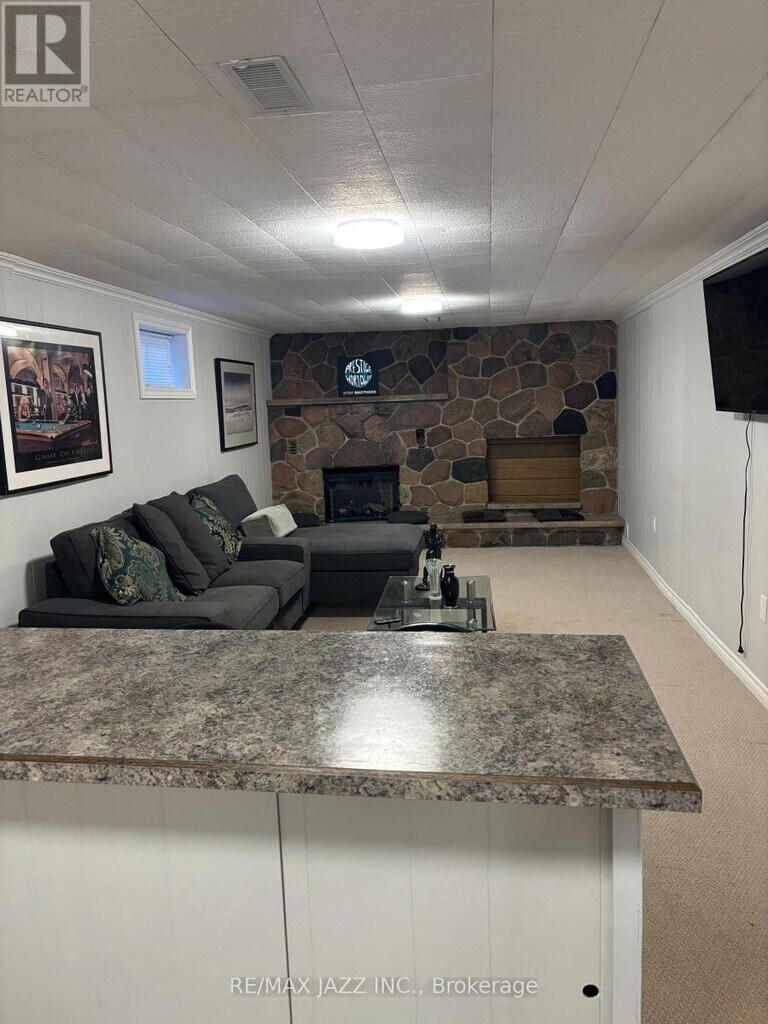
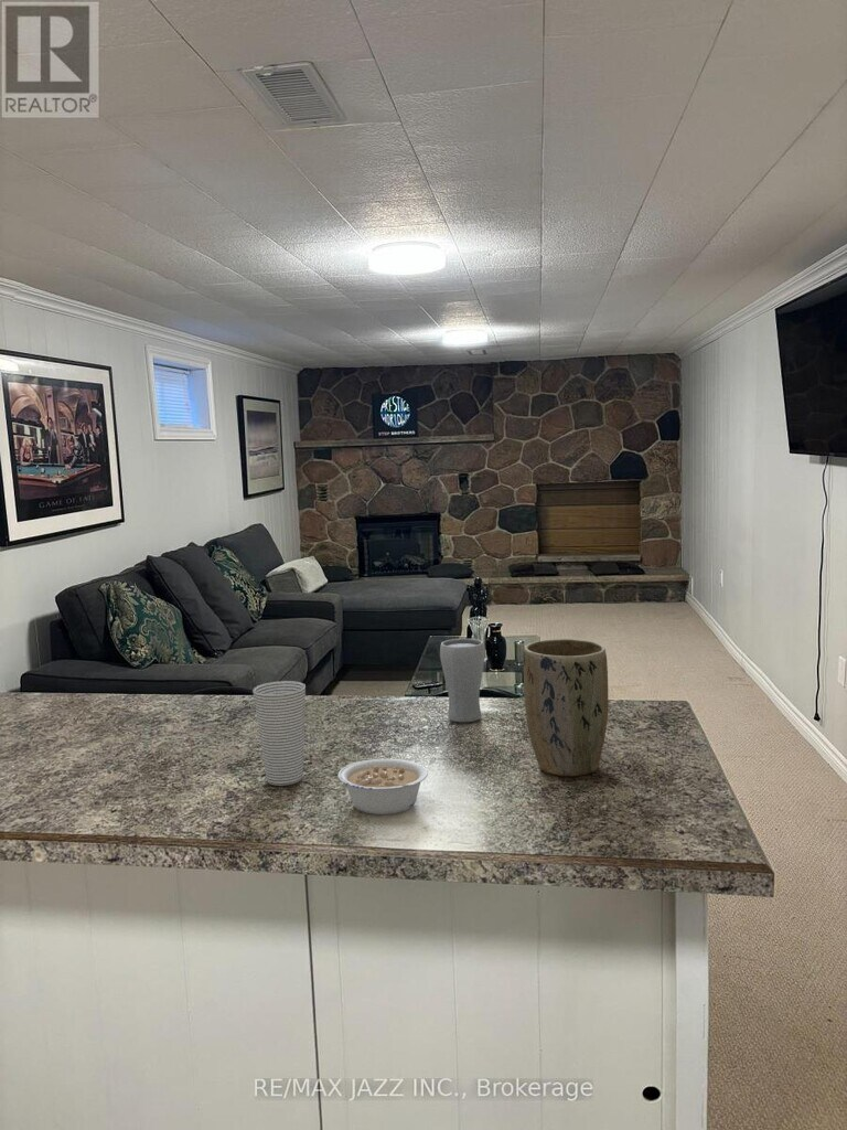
+ plant pot [523,638,609,777]
+ legume [337,758,429,815]
+ drinking glass [439,638,486,724]
+ cup [251,680,307,787]
